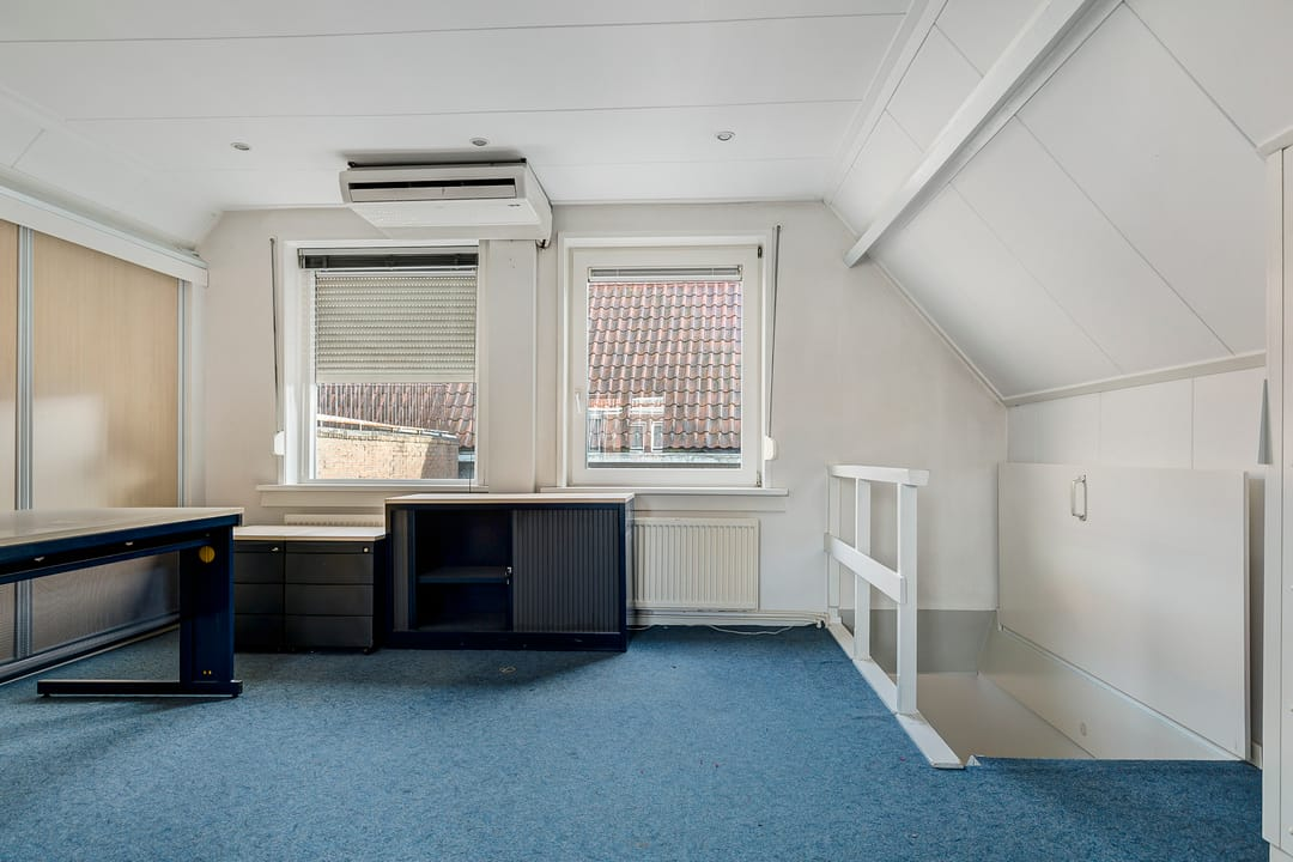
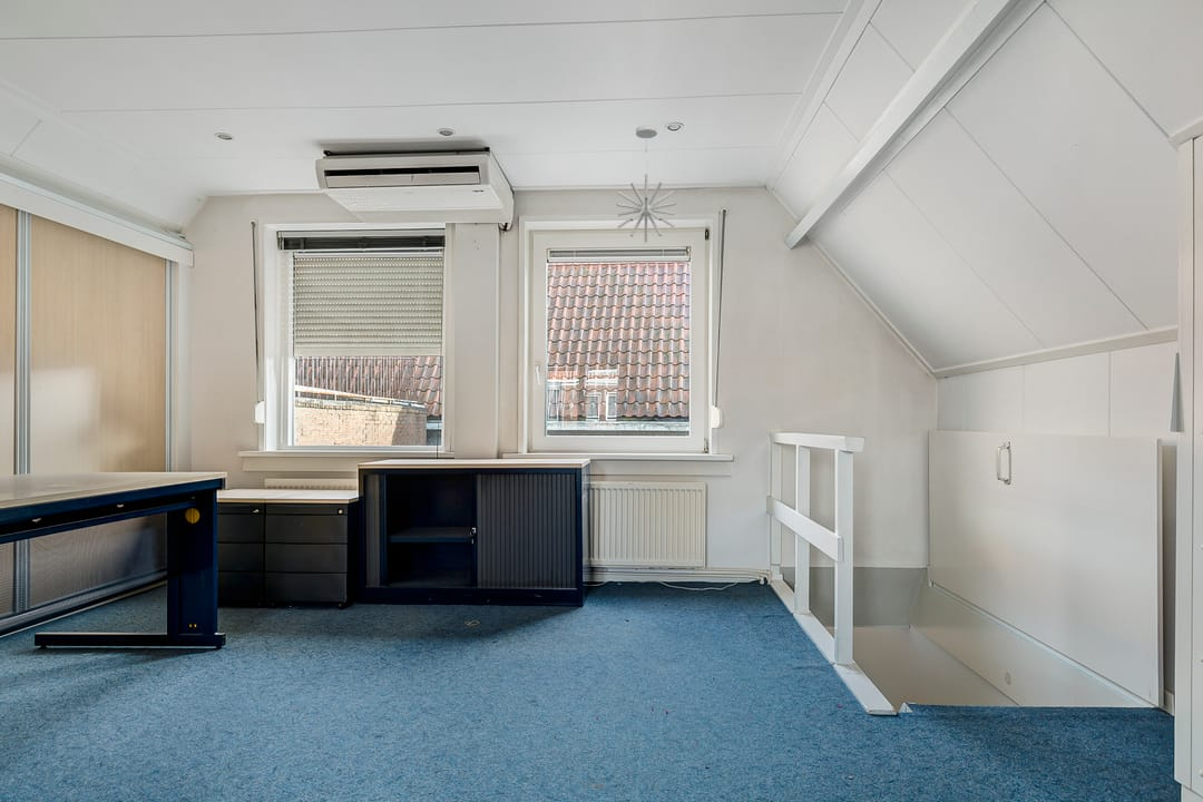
+ pendant light [615,124,677,243]
